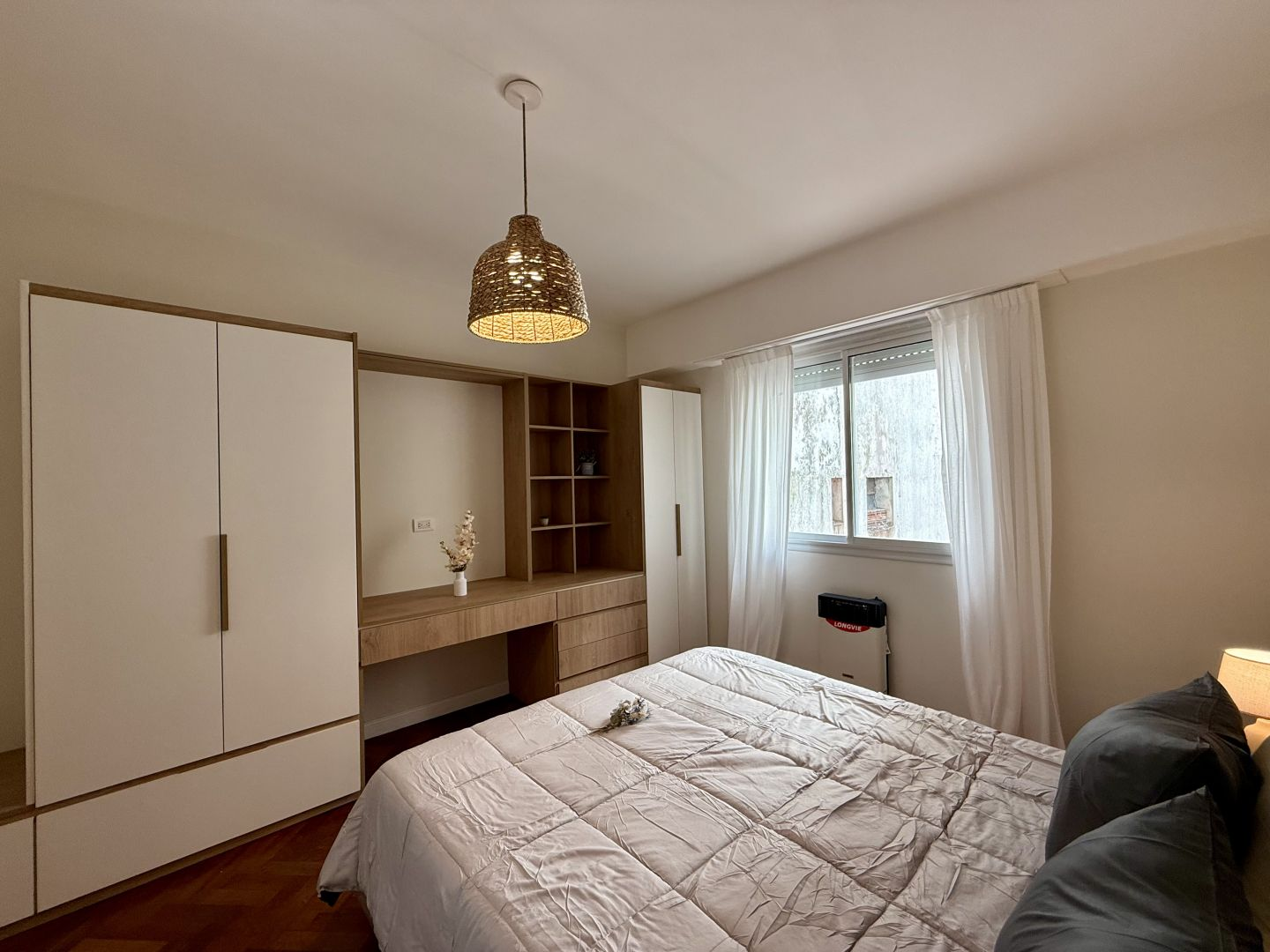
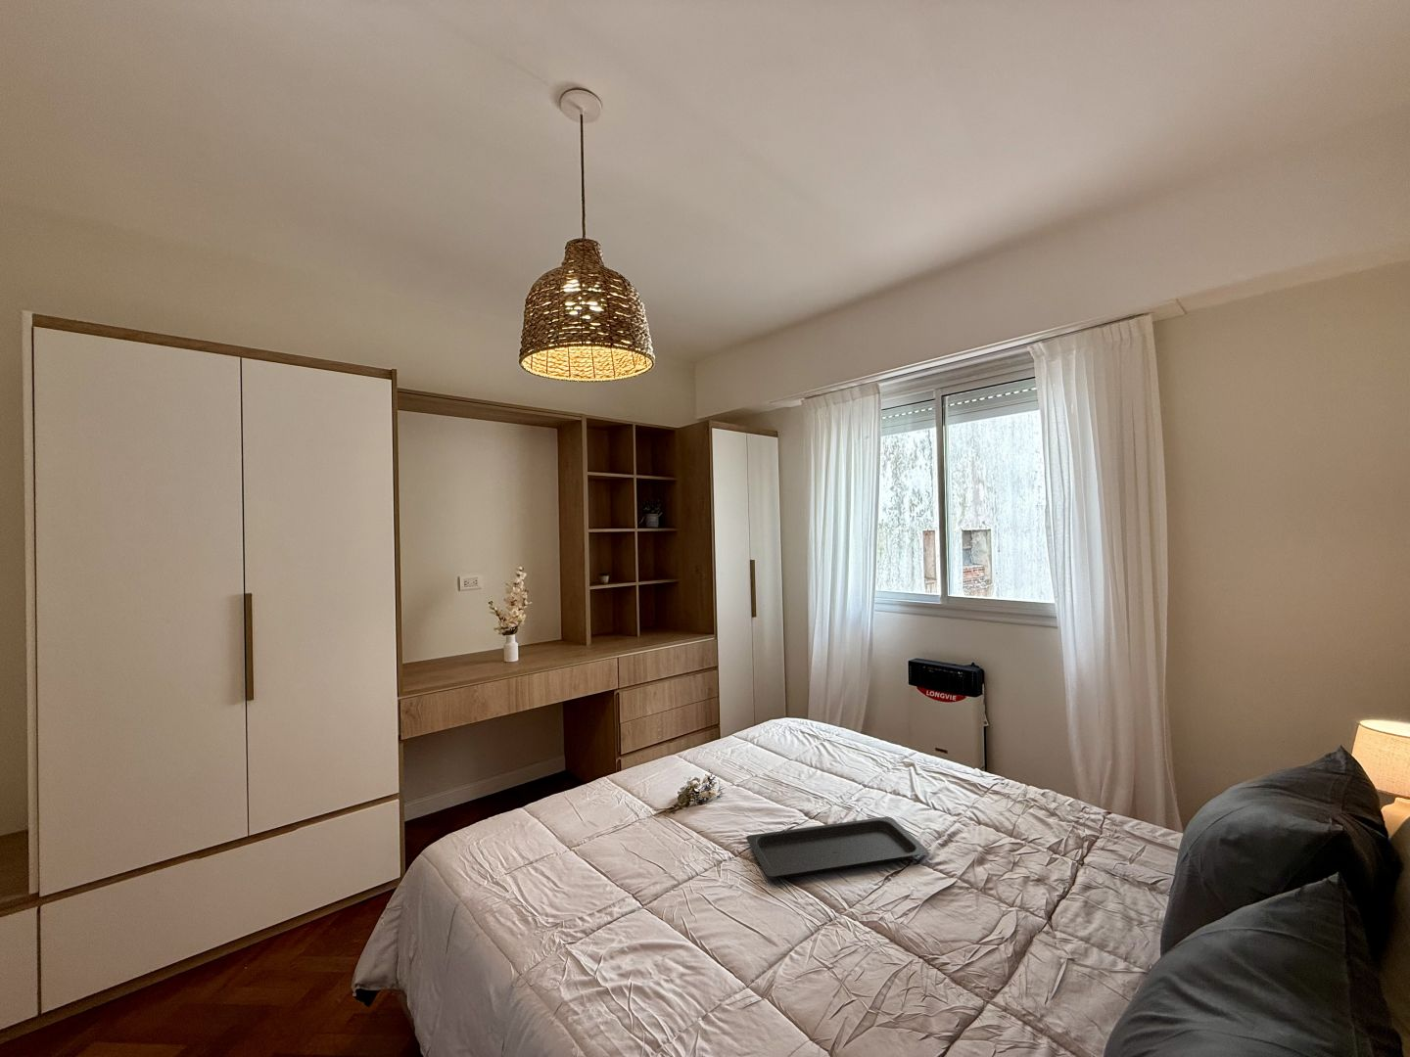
+ serving tray [745,816,929,879]
